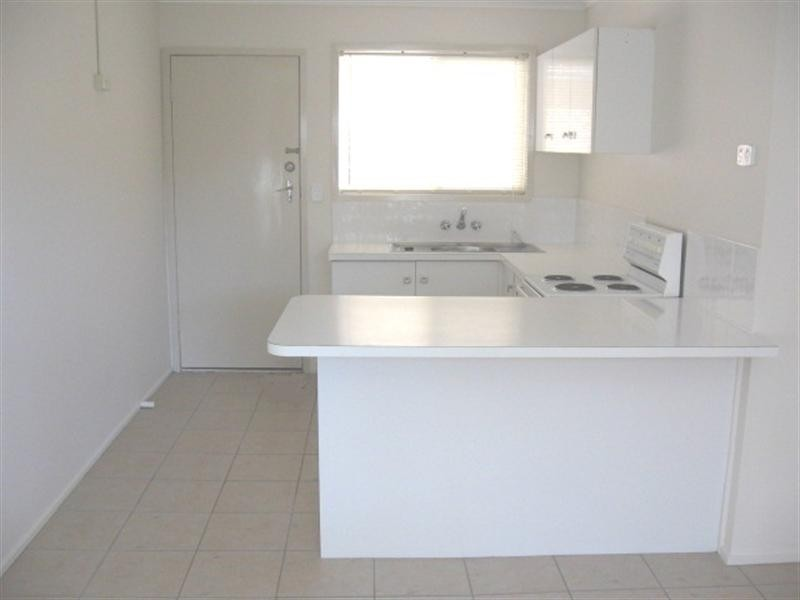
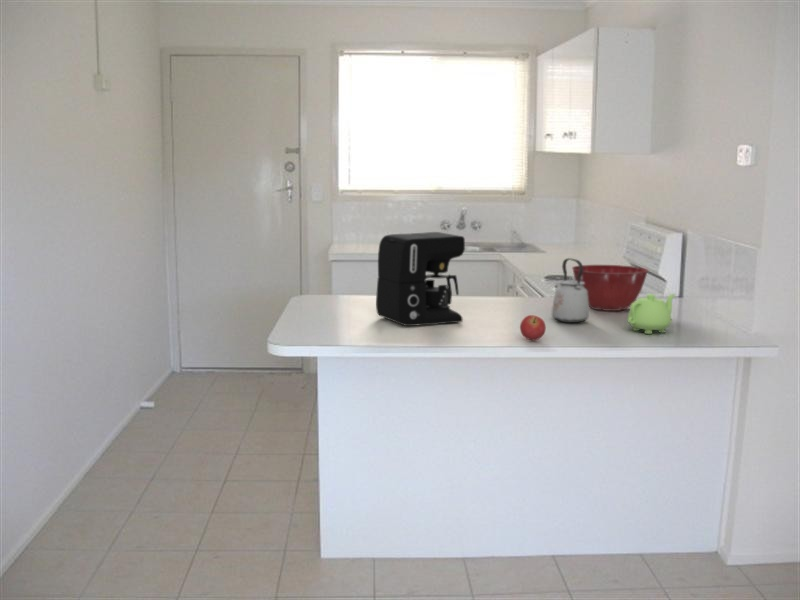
+ kettle [550,257,590,324]
+ mixing bowl [571,264,650,312]
+ coffee maker [375,231,466,327]
+ teakettle [627,293,676,335]
+ fruit [519,314,547,341]
